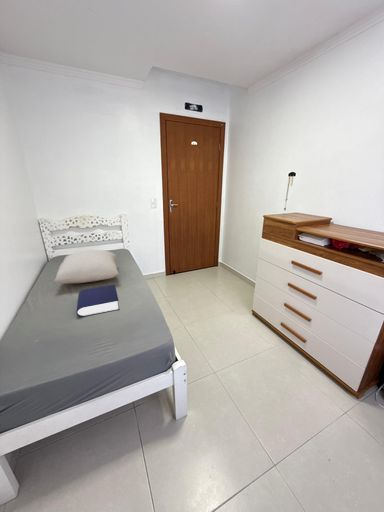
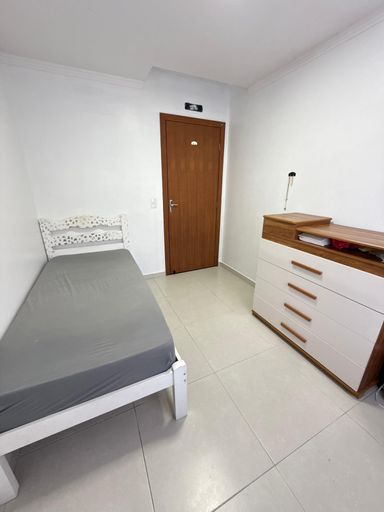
- book [75,284,120,318]
- pillow [53,249,120,284]
